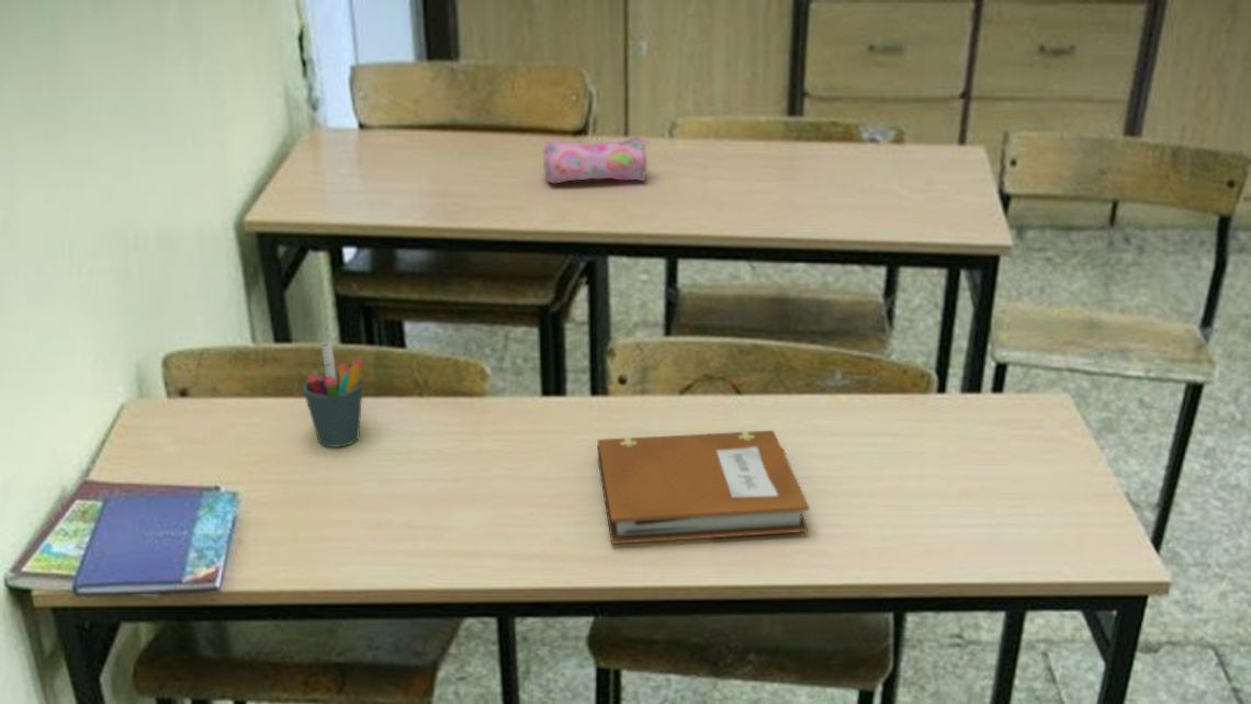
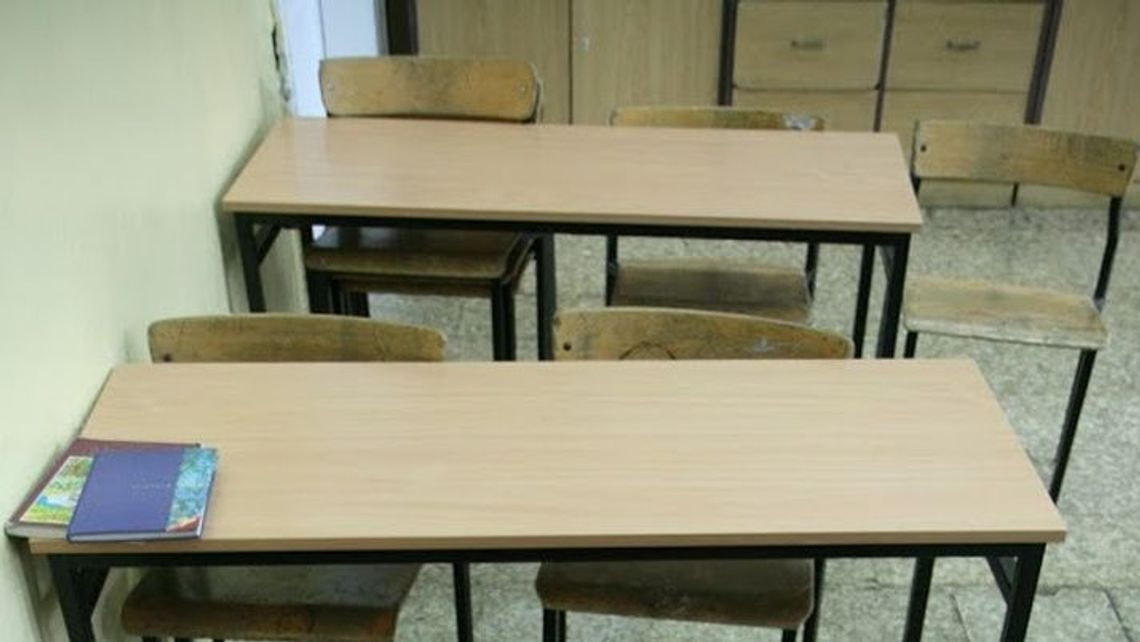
- pen holder [302,340,364,448]
- notebook [597,430,811,545]
- pencil case [542,136,650,184]
